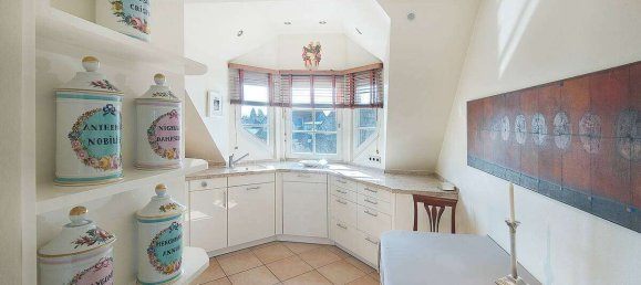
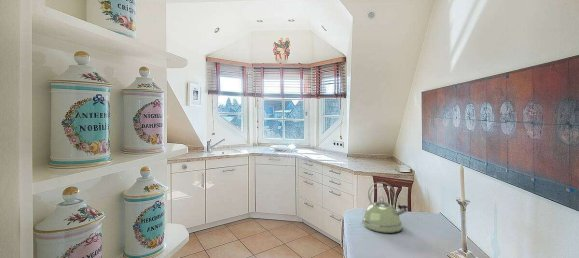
+ kettle [361,181,409,234]
